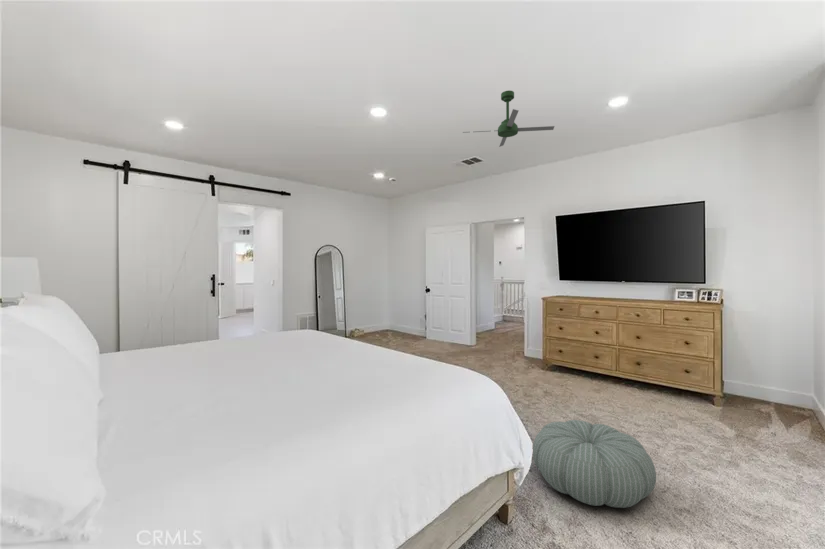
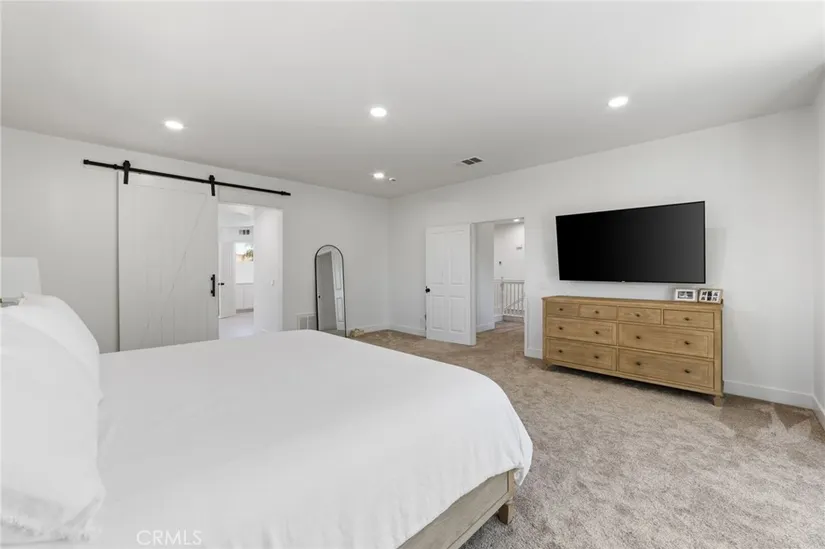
- pouf [532,419,657,509]
- ceiling fan [462,90,555,148]
